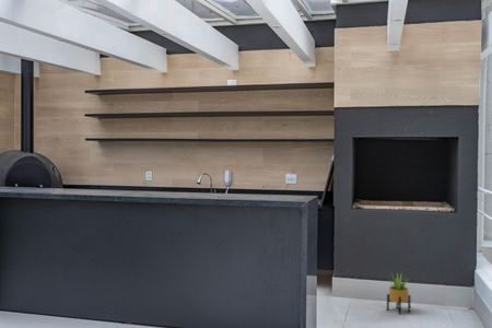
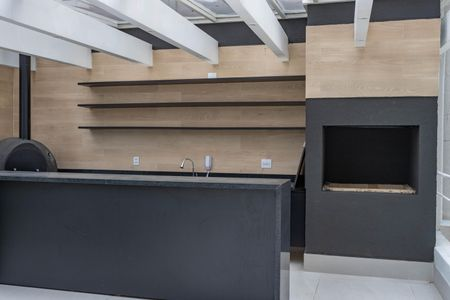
- potted plant [386,271,412,315]
